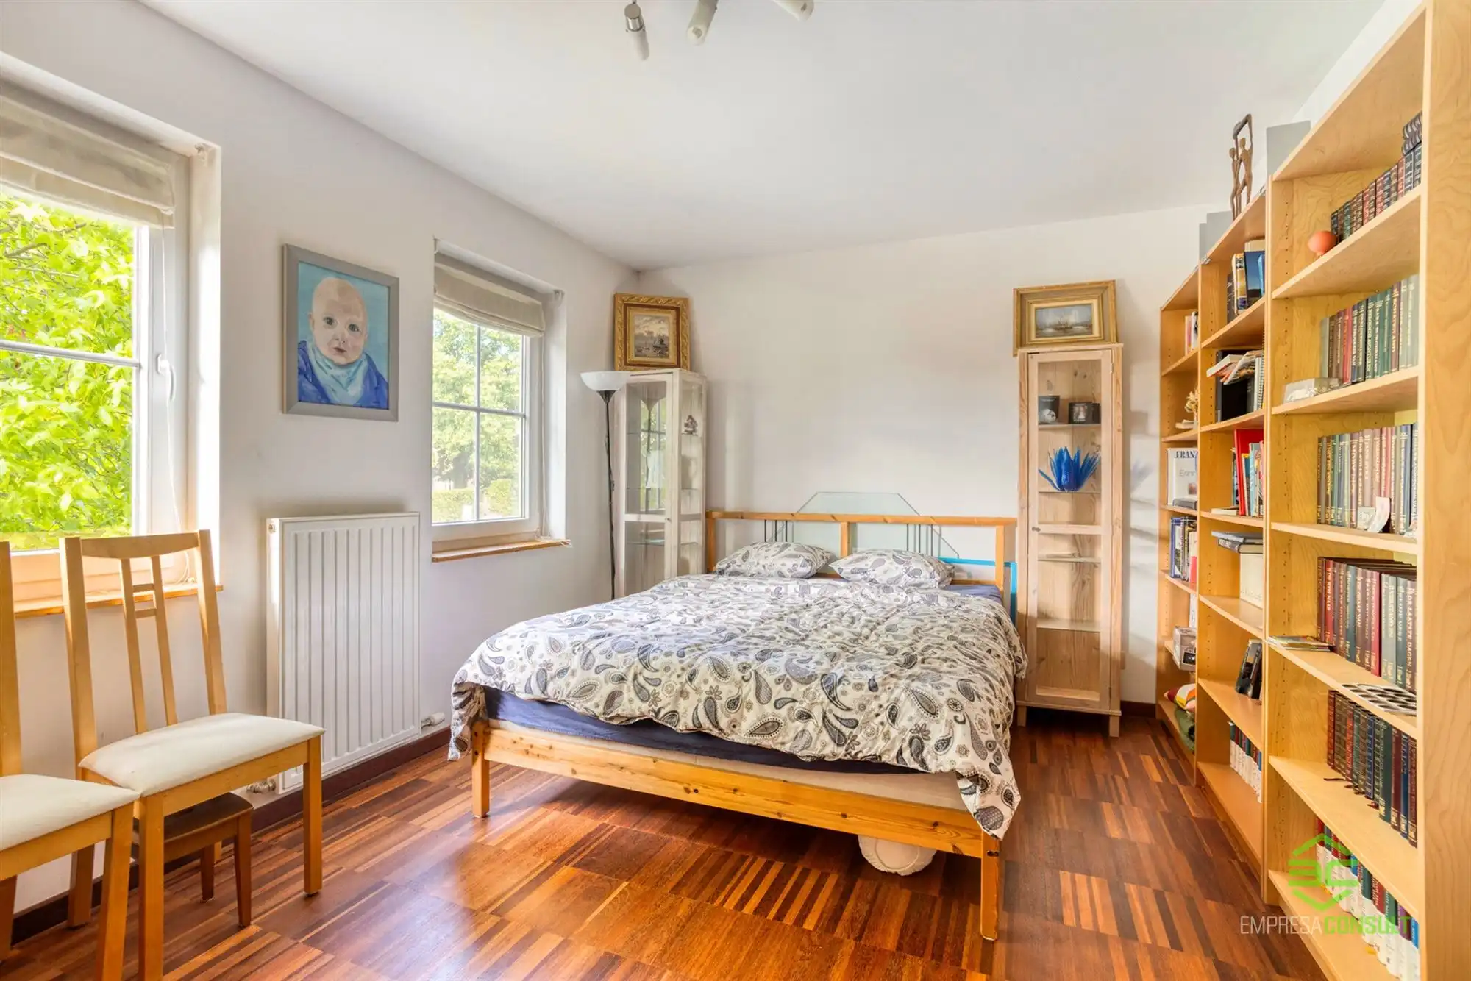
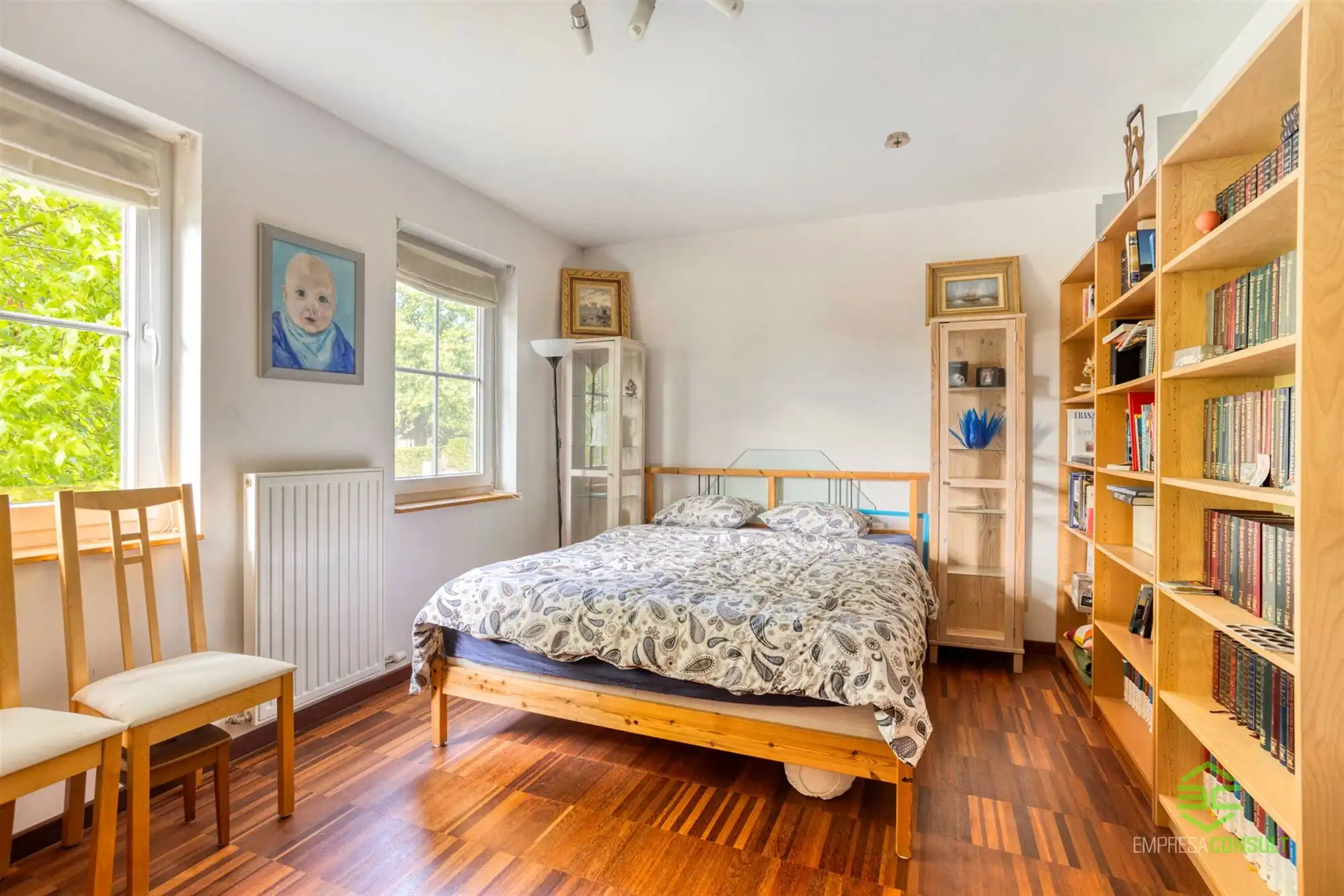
+ smoke detector [883,131,912,151]
